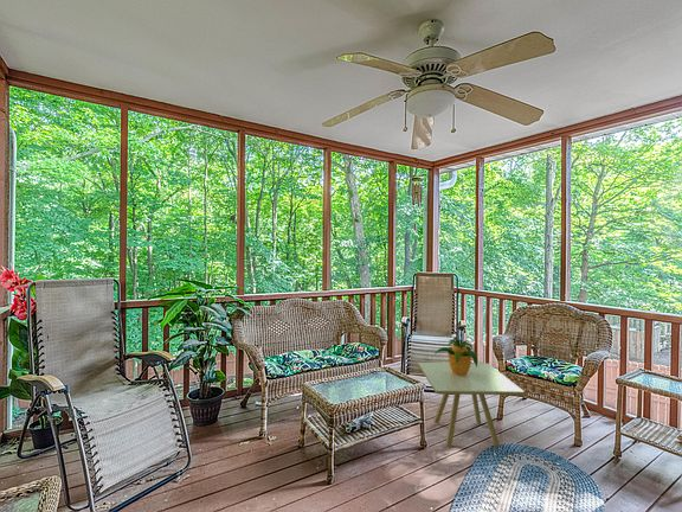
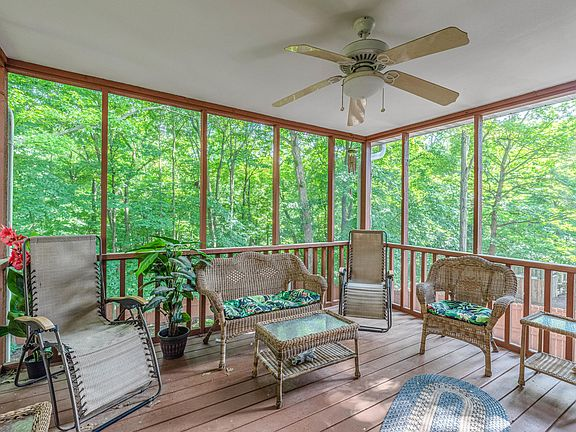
- side table [417,361,526,448]
- potted plant [433,338,480,376]
